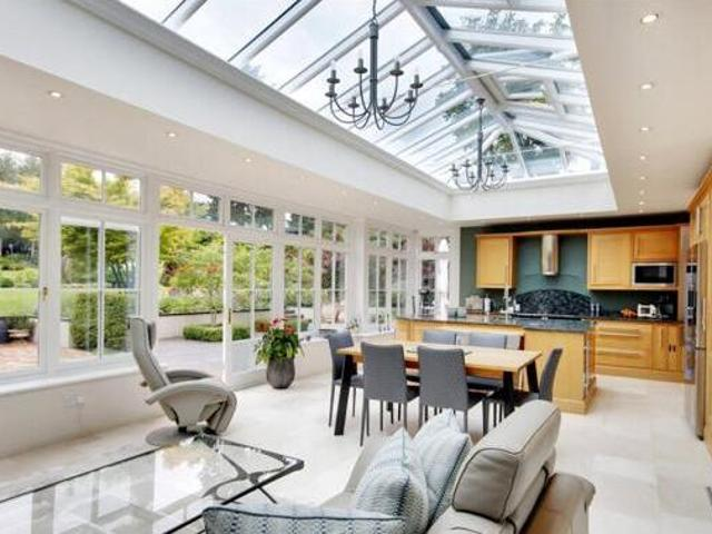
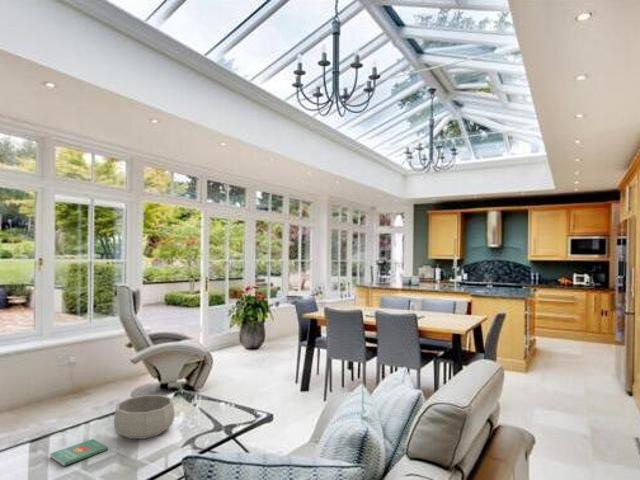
+ book [49,438,109,467]
+ decorative bowl [113,394,176,440]
